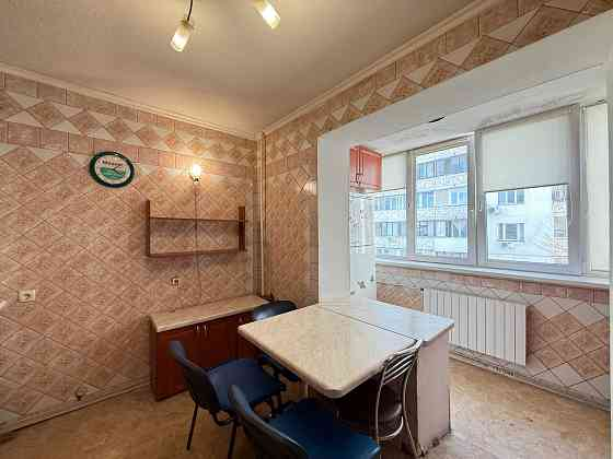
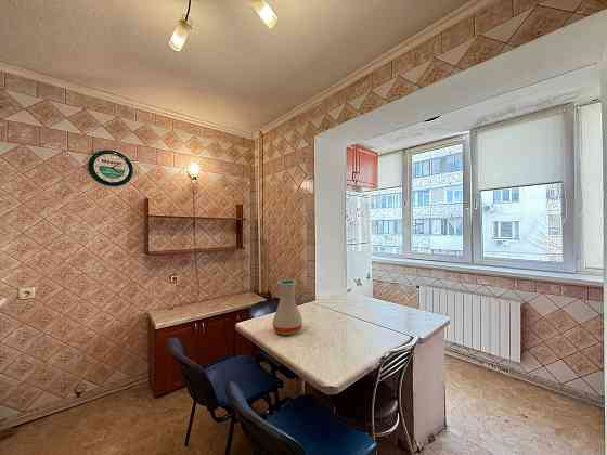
+ vase [271,280,304,336]
